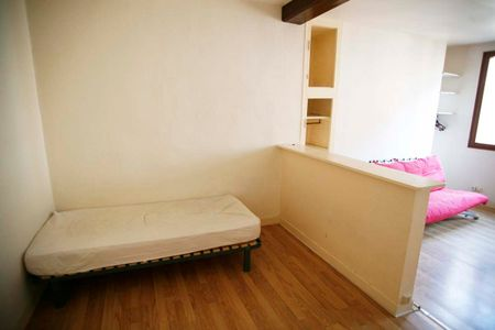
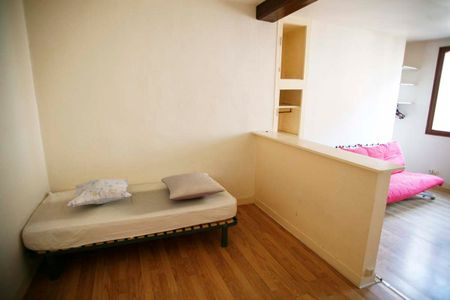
+ decorative pillow [66,178,132,208]
+ pillow [160,171,226,201]
